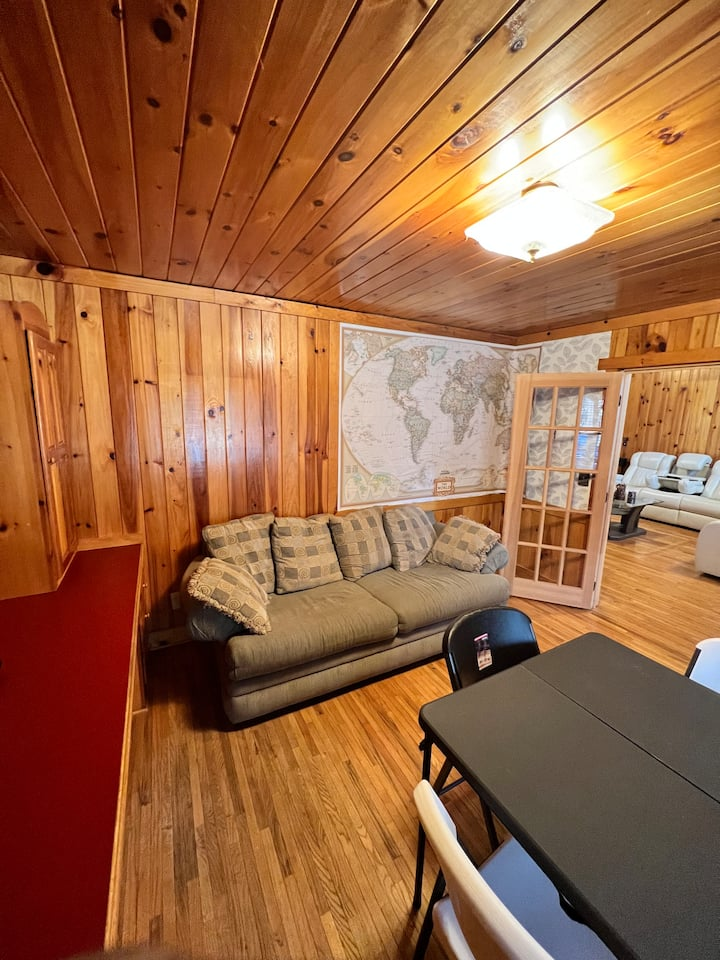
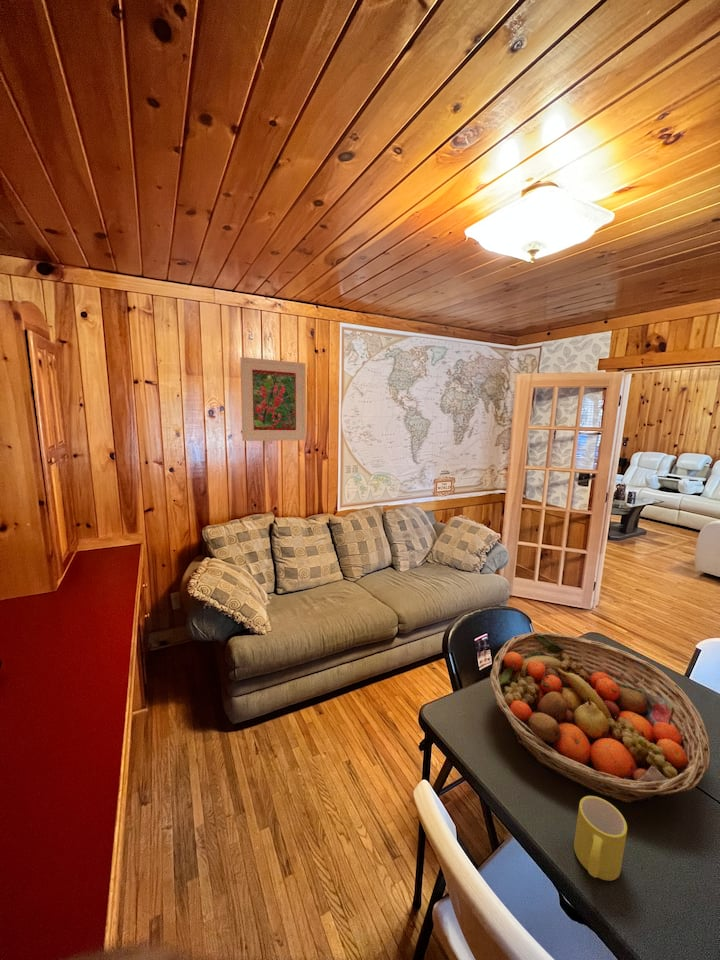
+ mug [573,795,628,882]
+ fruit basket [489,631,711,804]
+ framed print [239,356,307,442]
